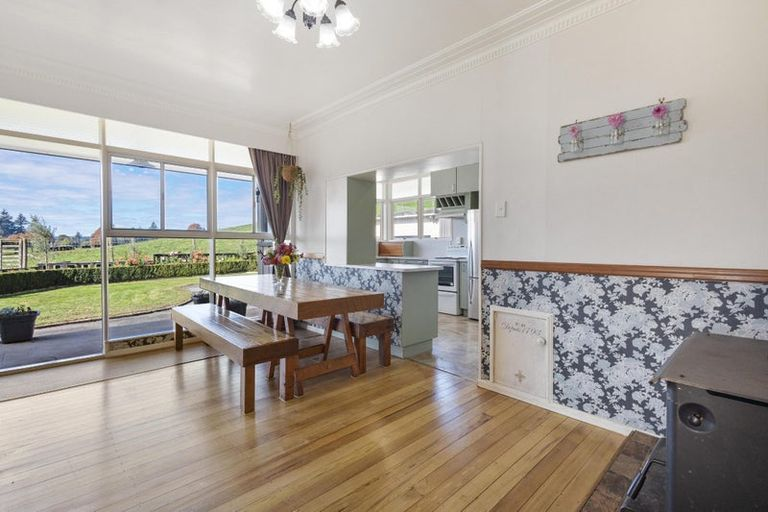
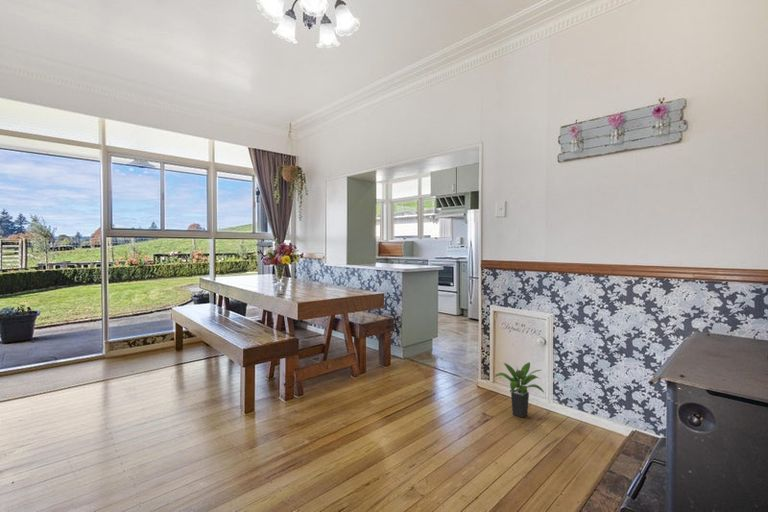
+ potted plant [492,361,545,419]
